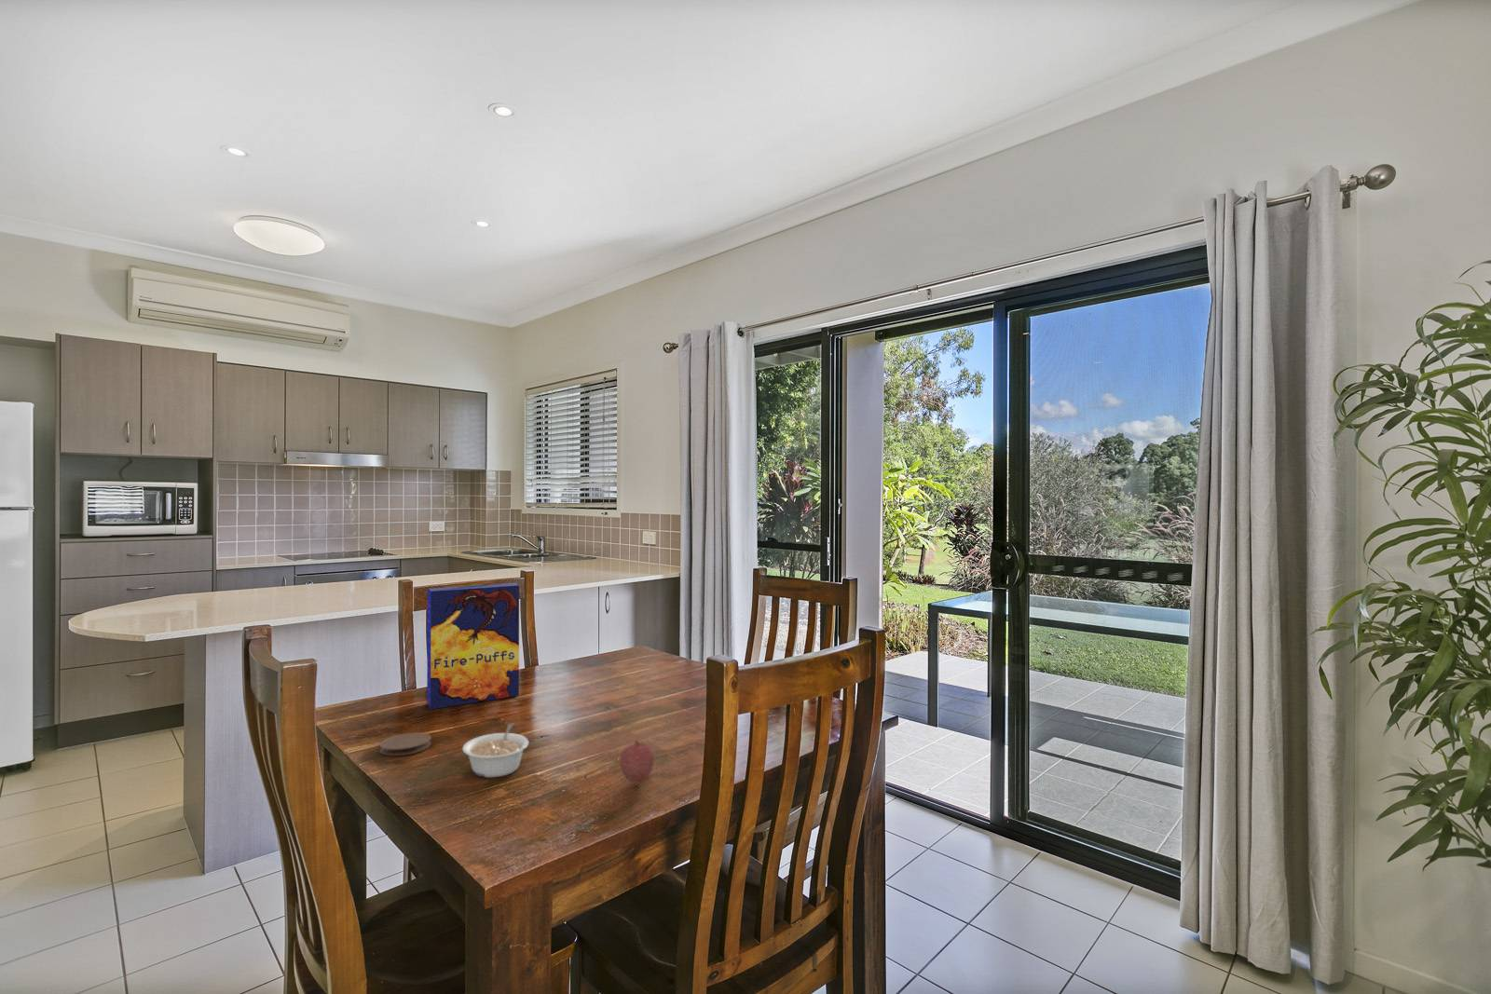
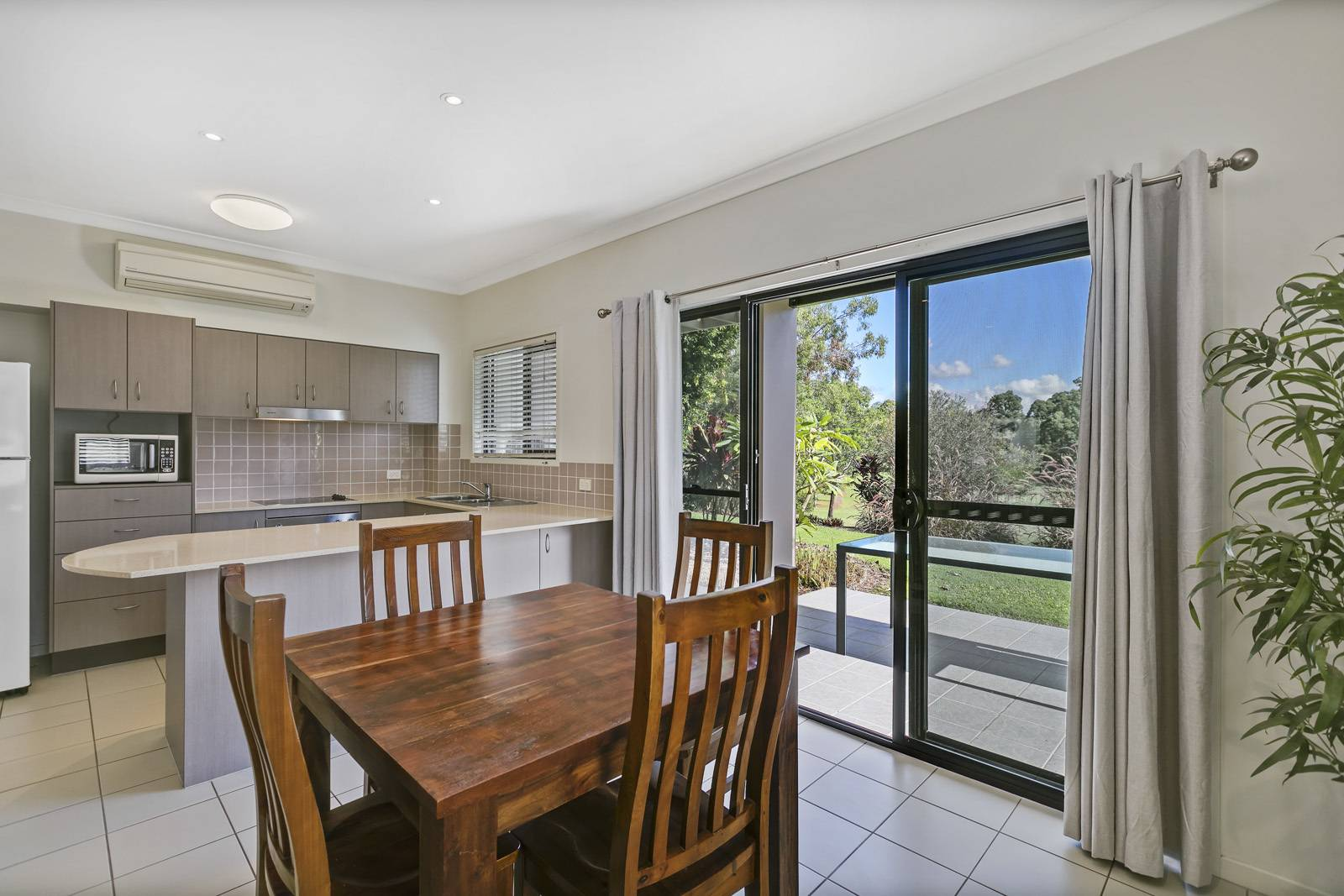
- legume [462,723,529,779]
- coaster [378,731,433,757]
- cereal box [426,582,520,710]
- fruit [619,739,656,784]
